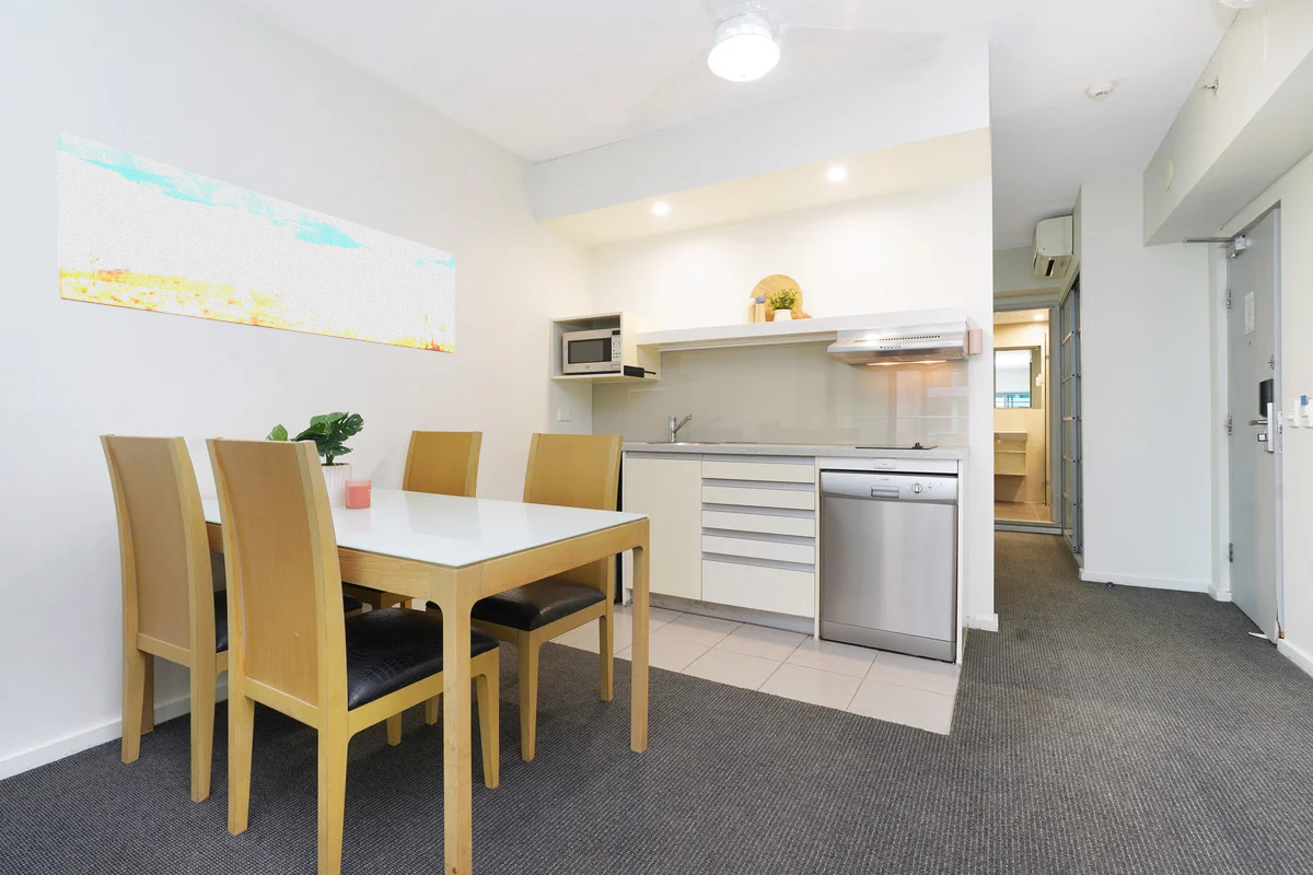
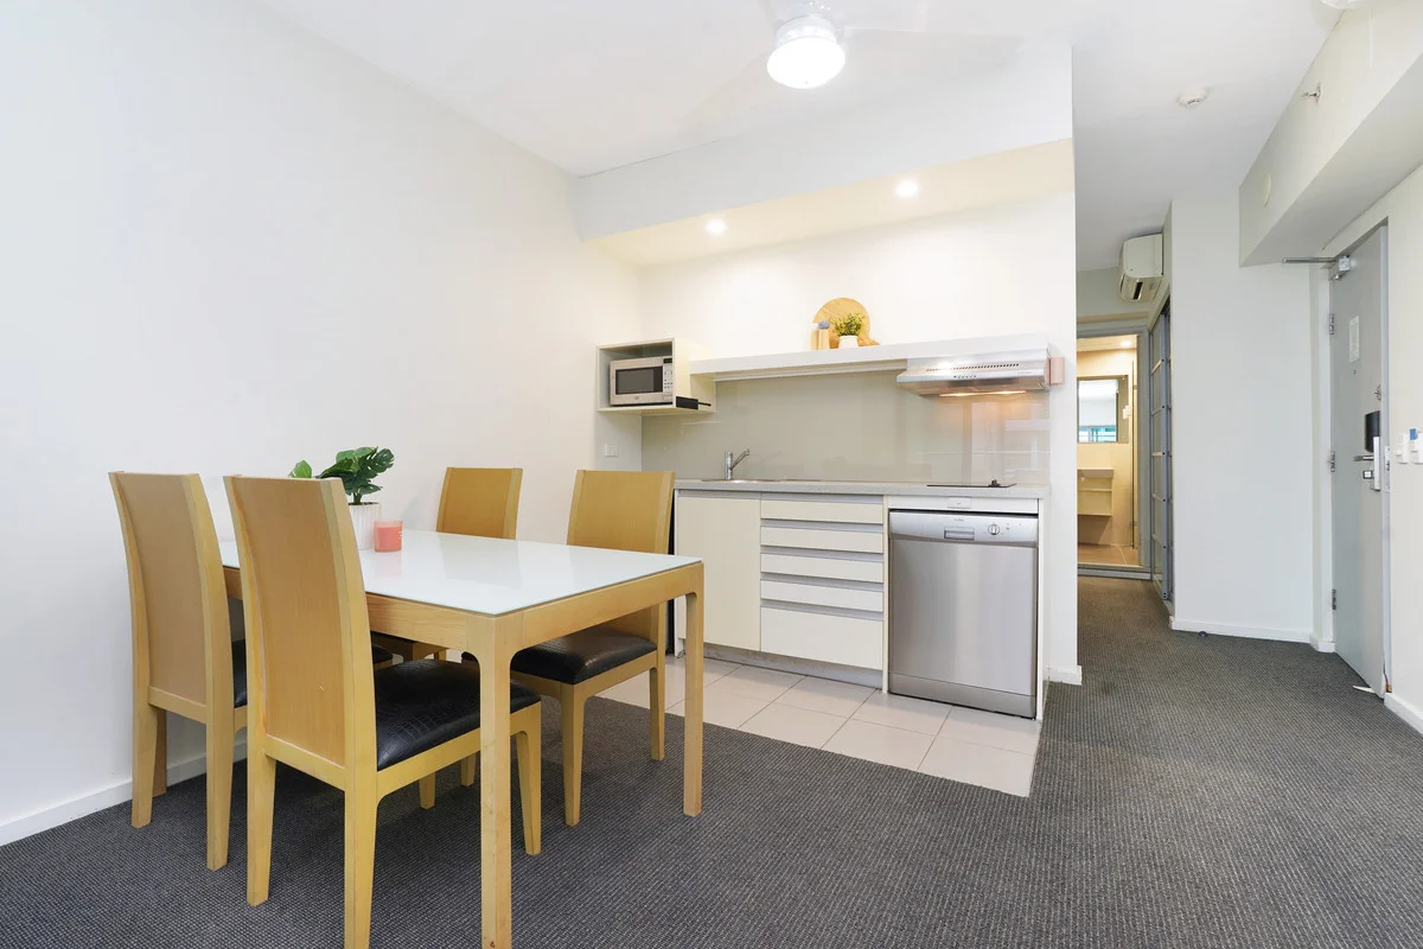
- wall art [55,131,456,354]
